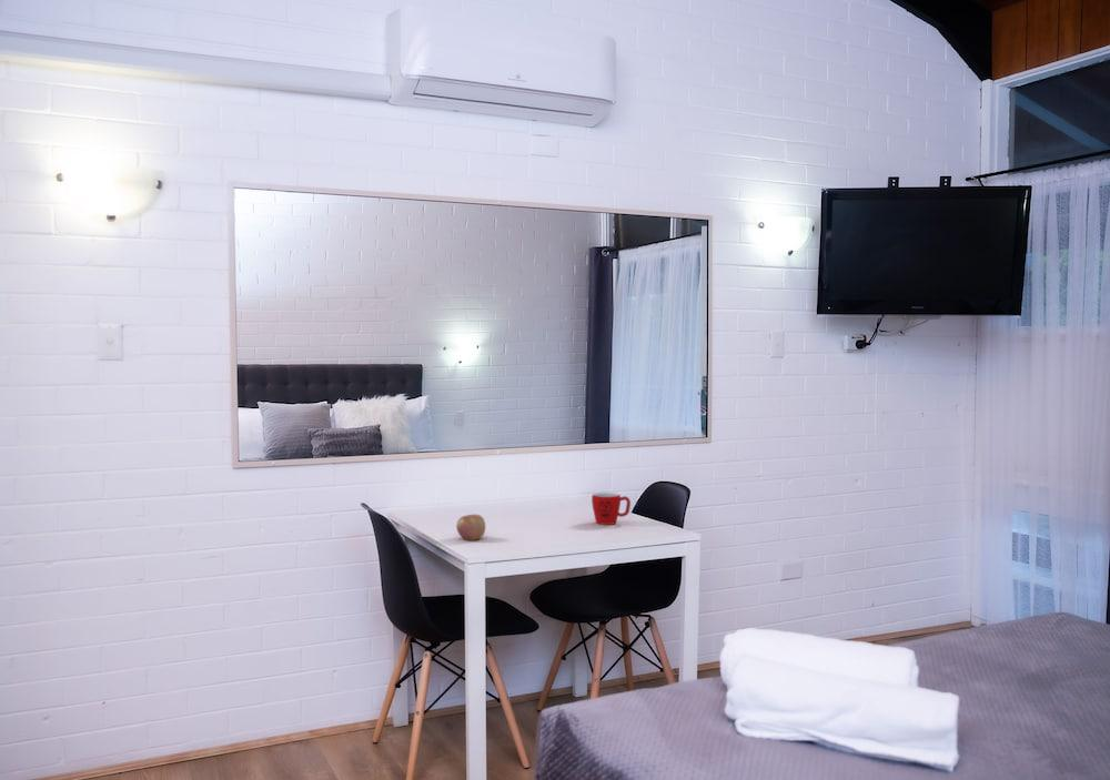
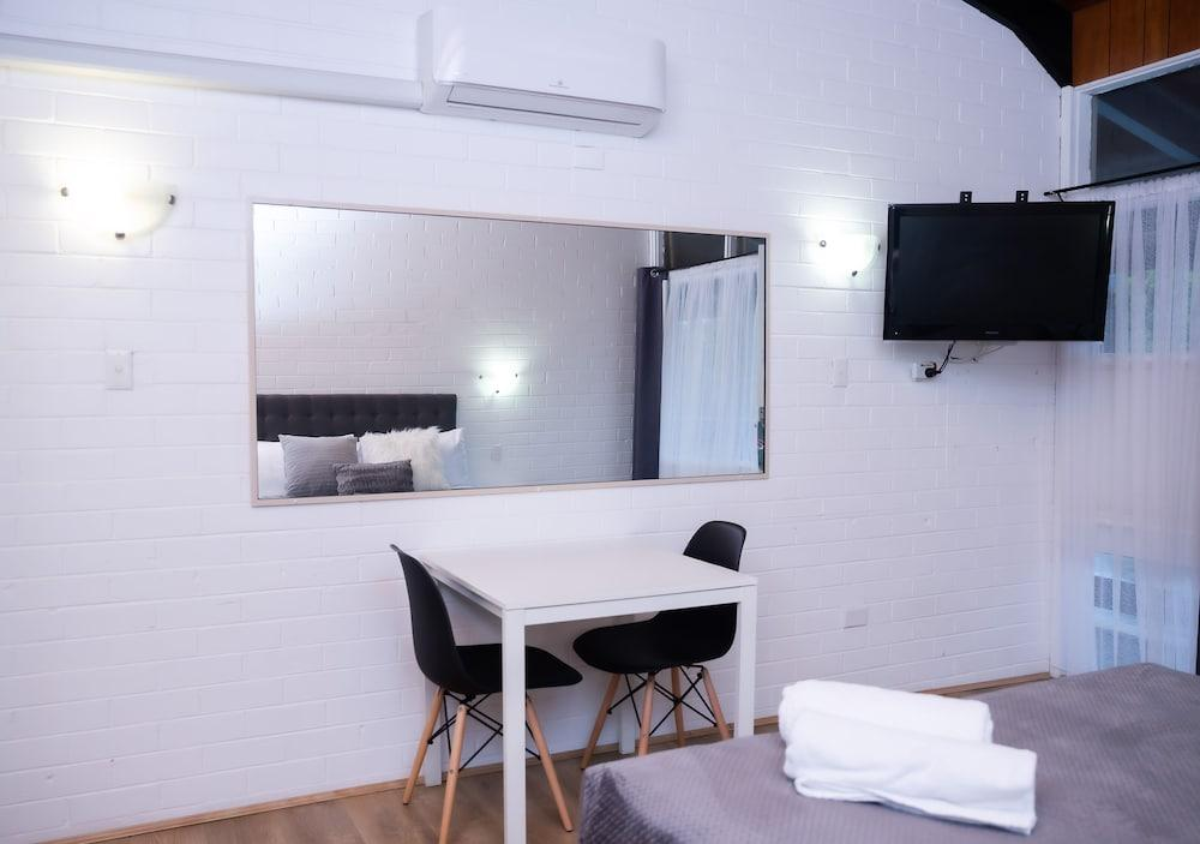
- apple [455,514,486,541]
- mug [591,492,632,526]
